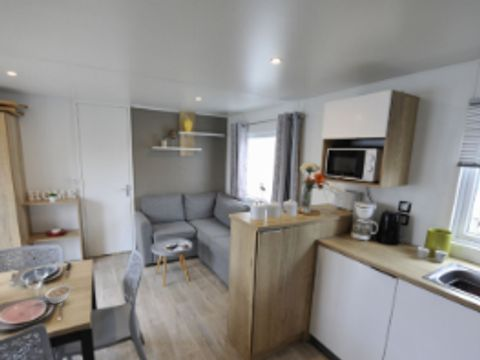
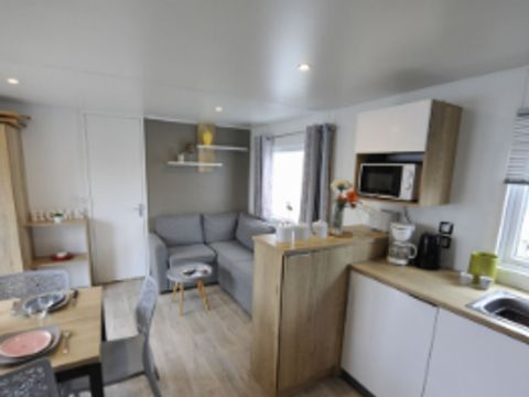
- legume [44,280,72,305]
